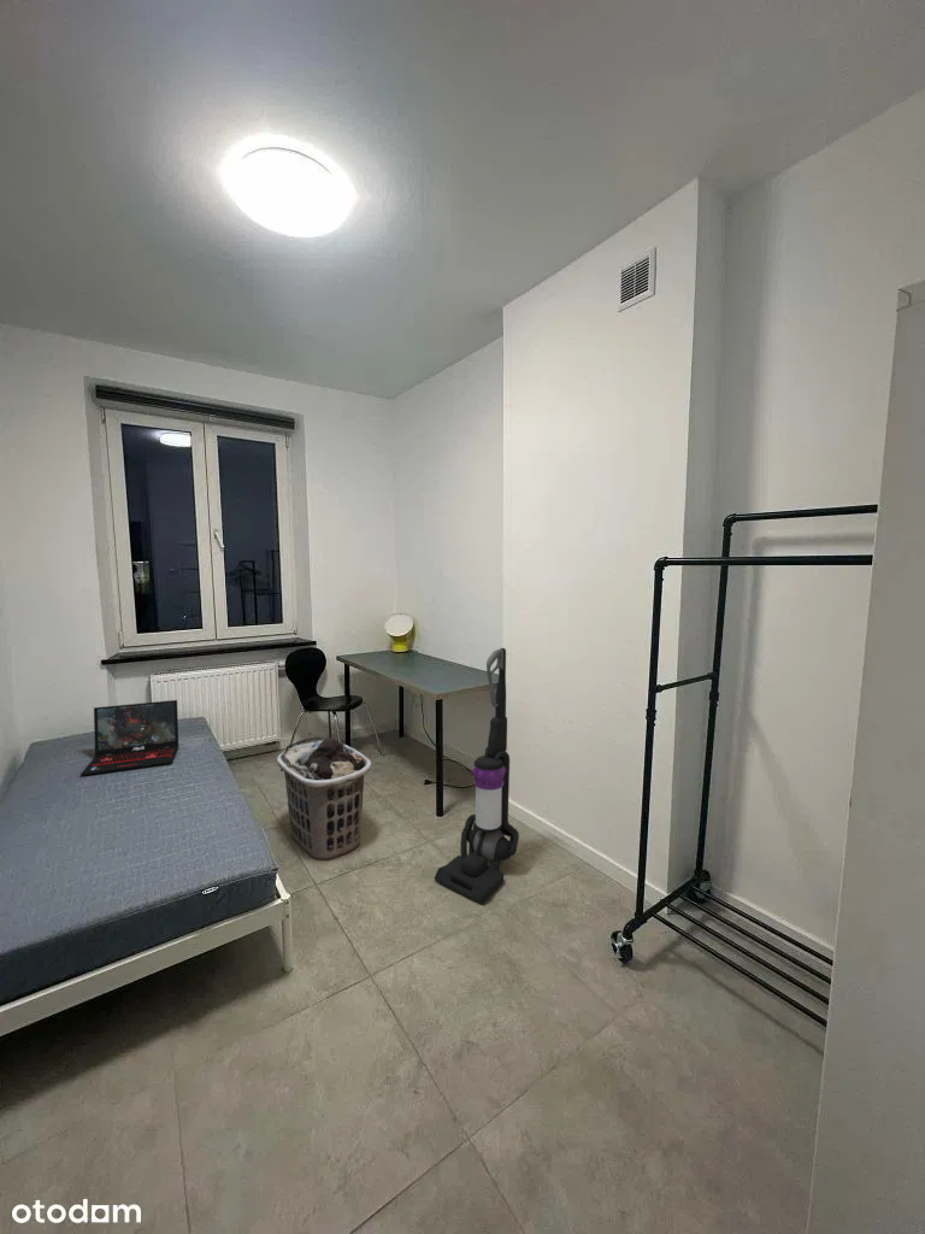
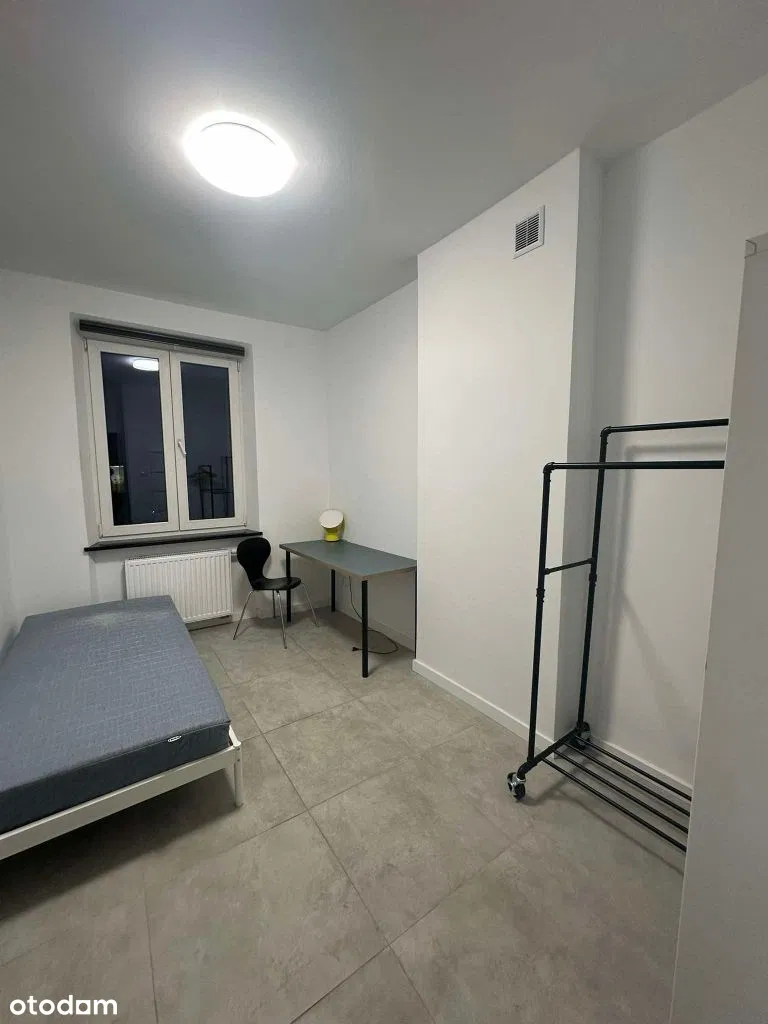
- vacuum cleaner [434,647,520,905]
- clothes hamper [276,735,372,862]
- laptop [79,699,179,776]
